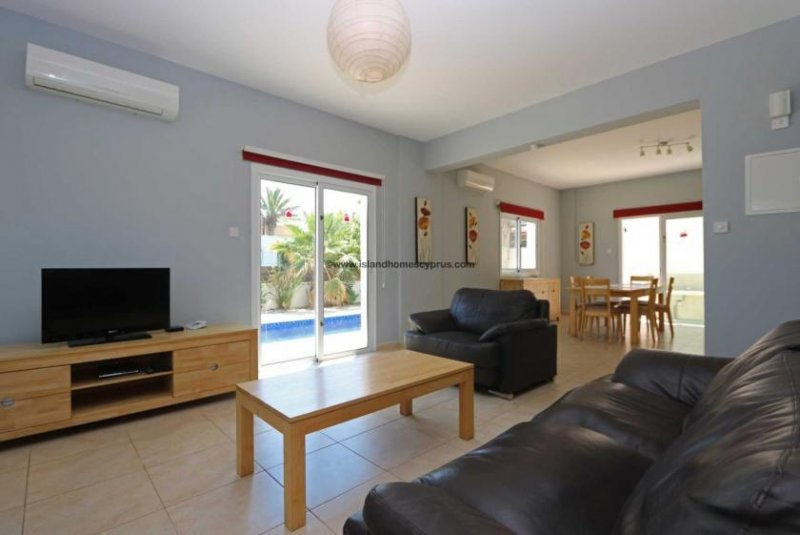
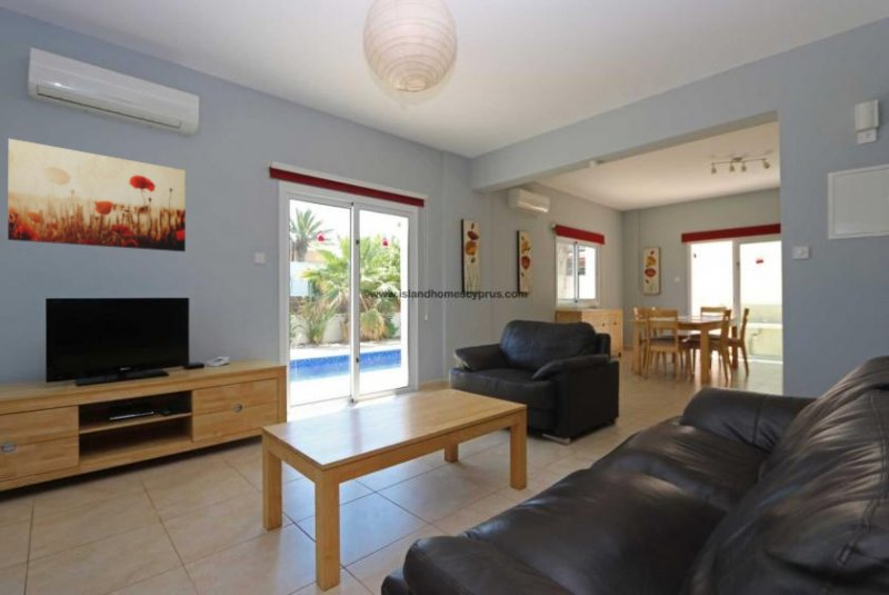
+ wall art [7,138,187,252]
